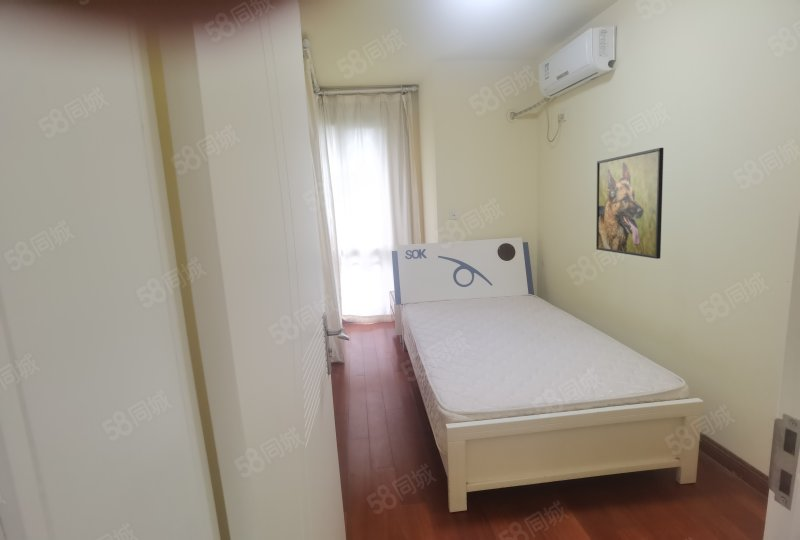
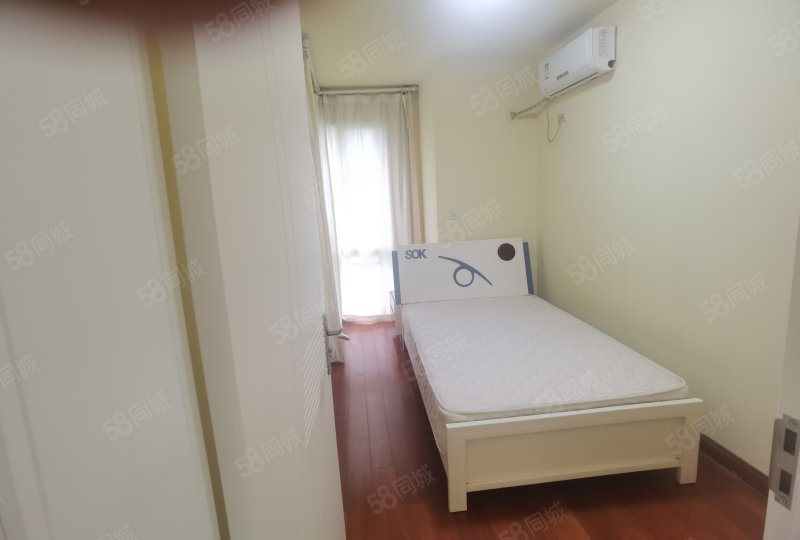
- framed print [595,147,665,260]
